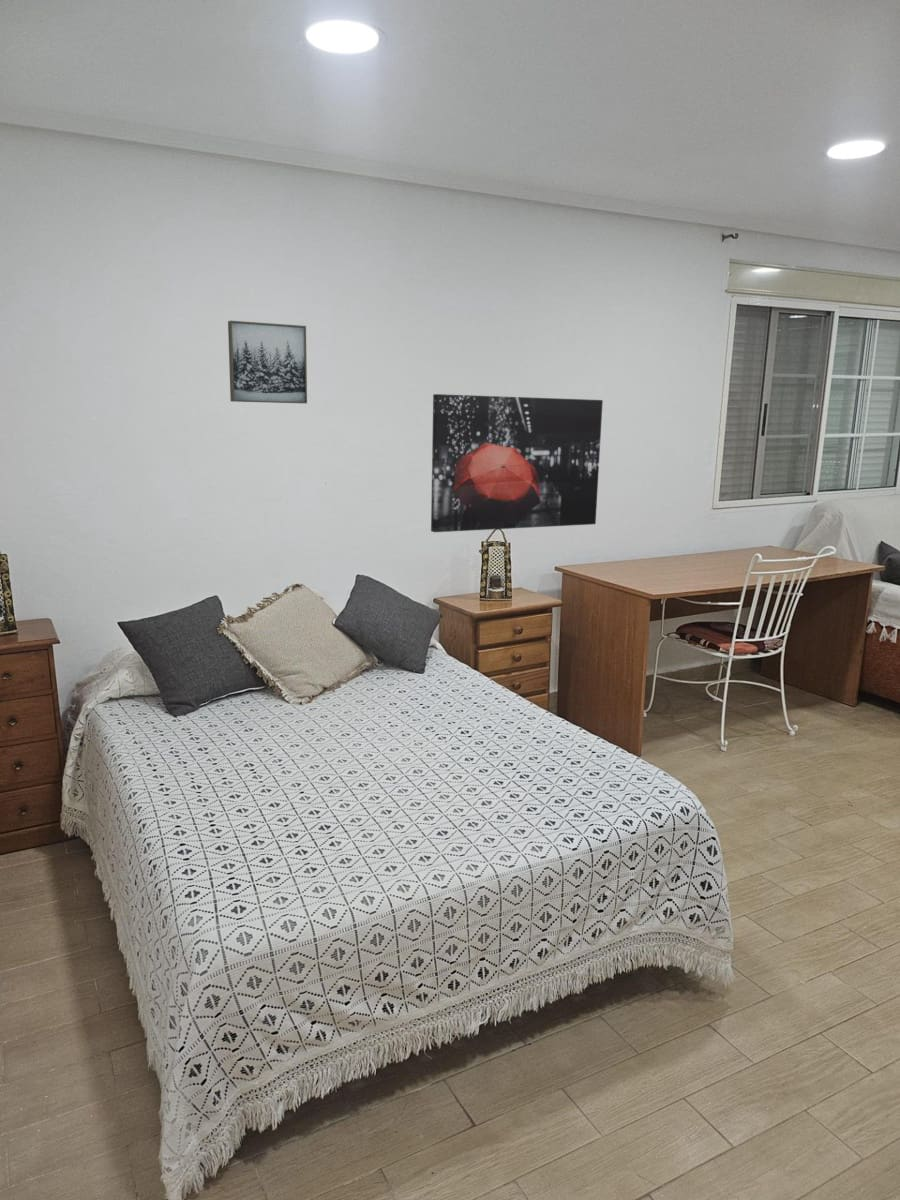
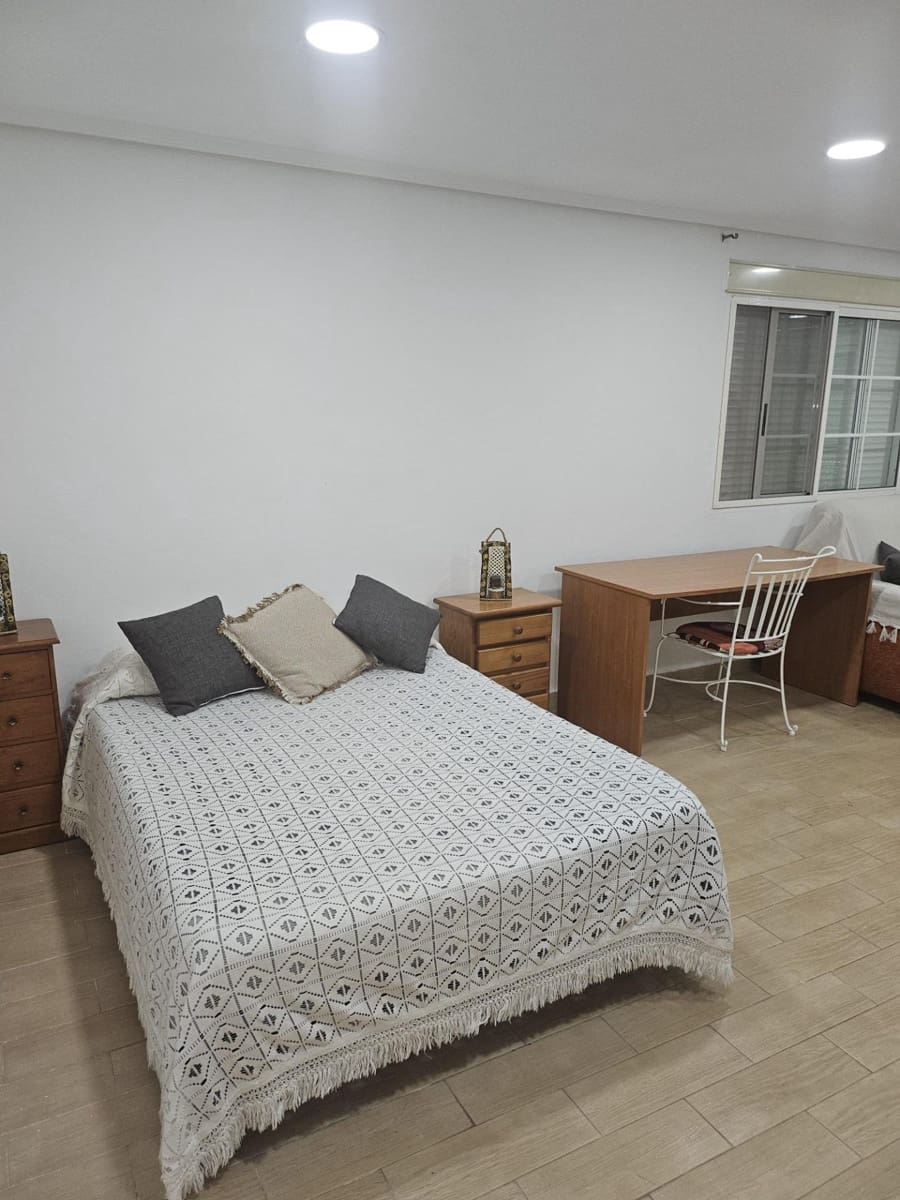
- wall art [227,320,308,404]
- wall art [430,393,604,533]
